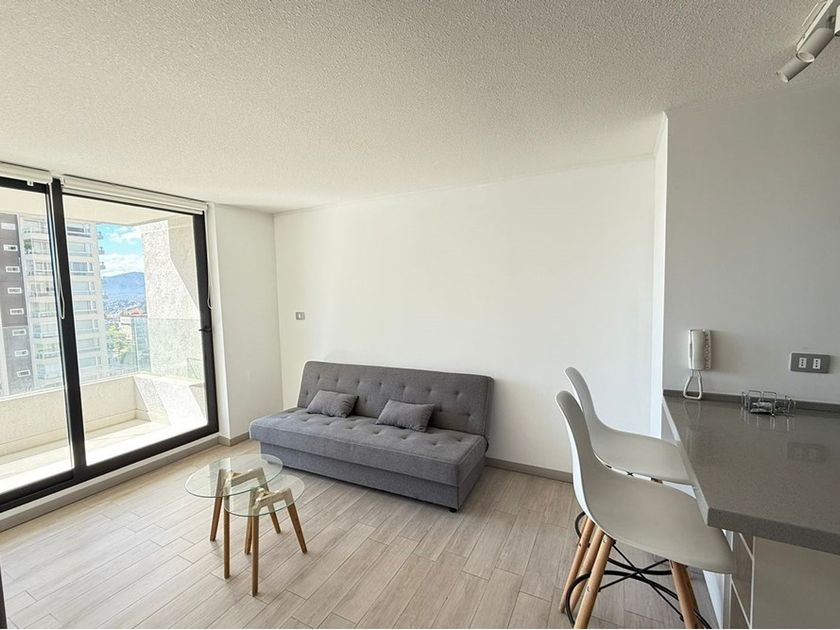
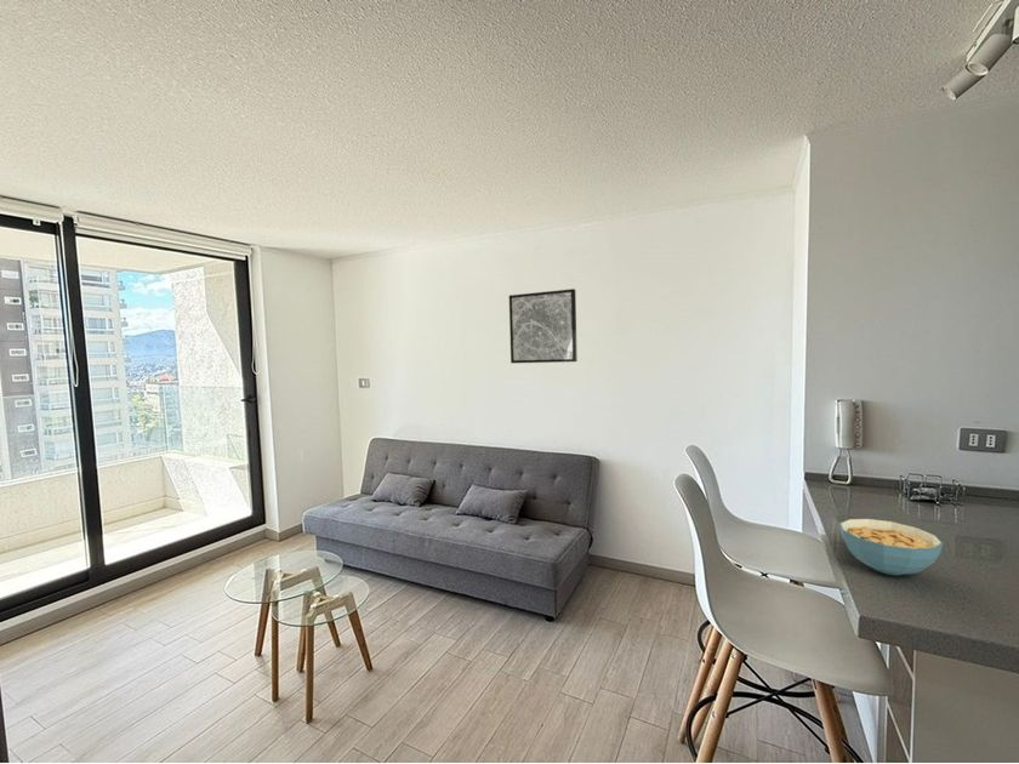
+ wall art [508,287,579,365]
+ cereal bowl [838,518,944,576]
